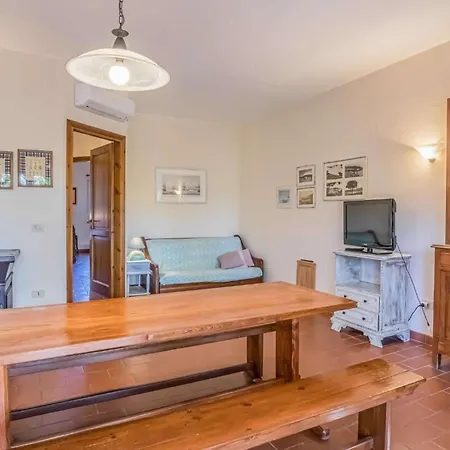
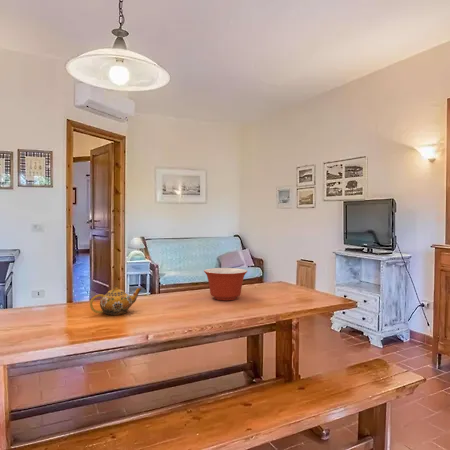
+ mixing bowl [203,267,248,301]
+ teapot [89,284,142,316]
